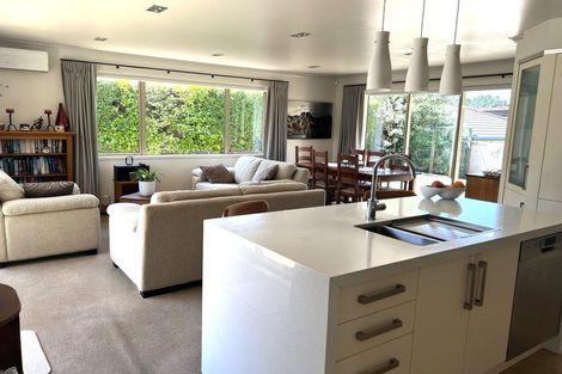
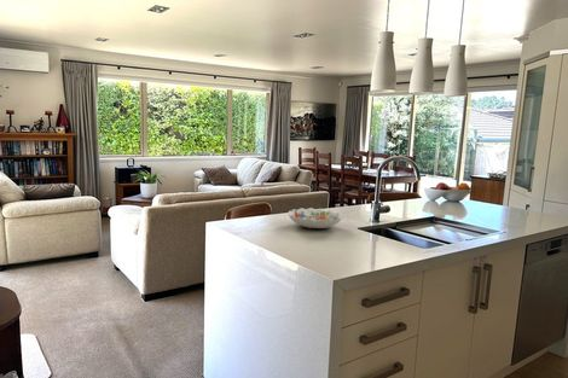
+ decorative bowl [286,207,344,229]
